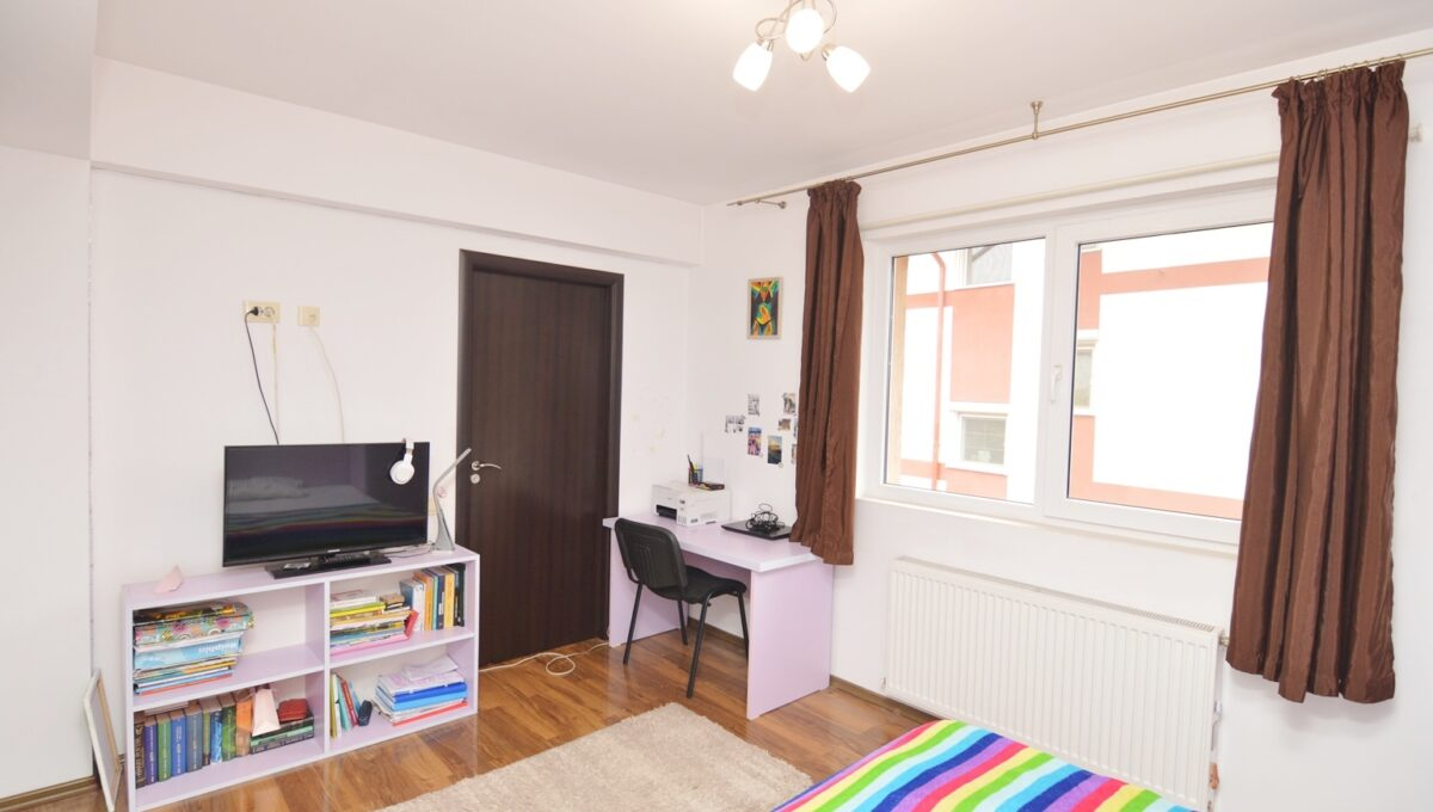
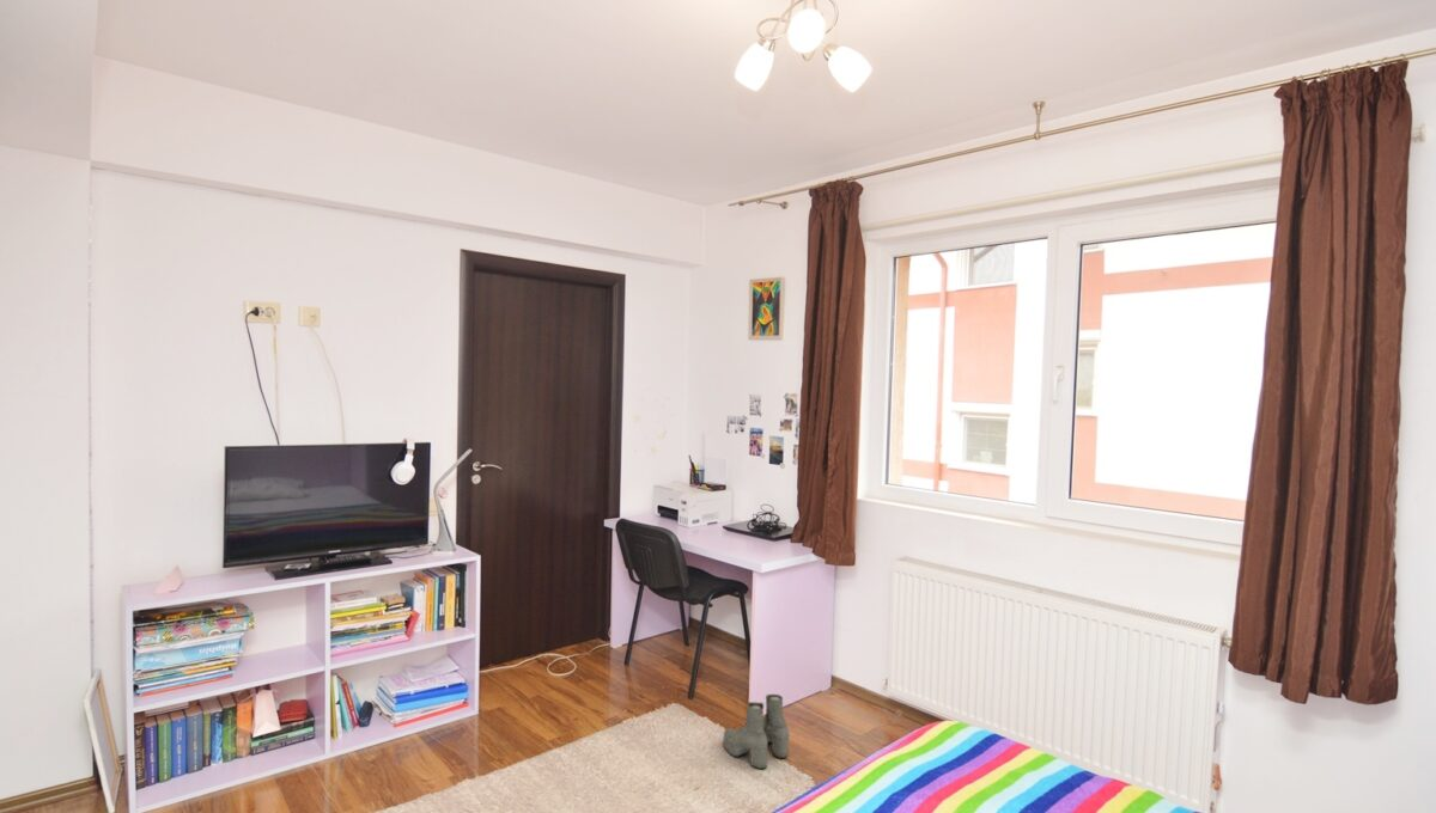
+ boots [722,693,791,770]
